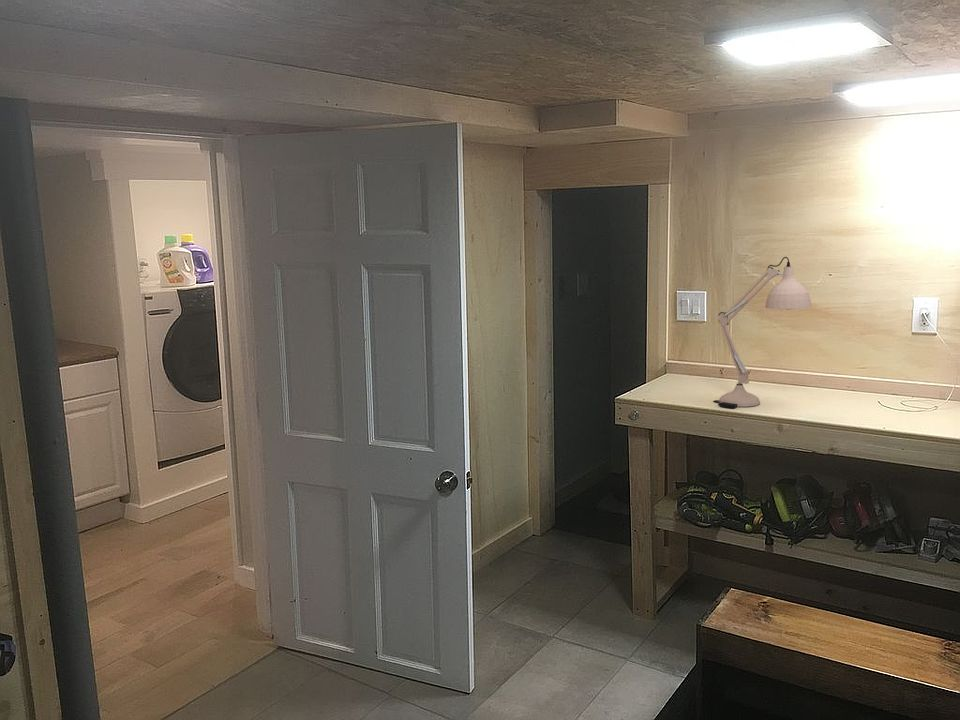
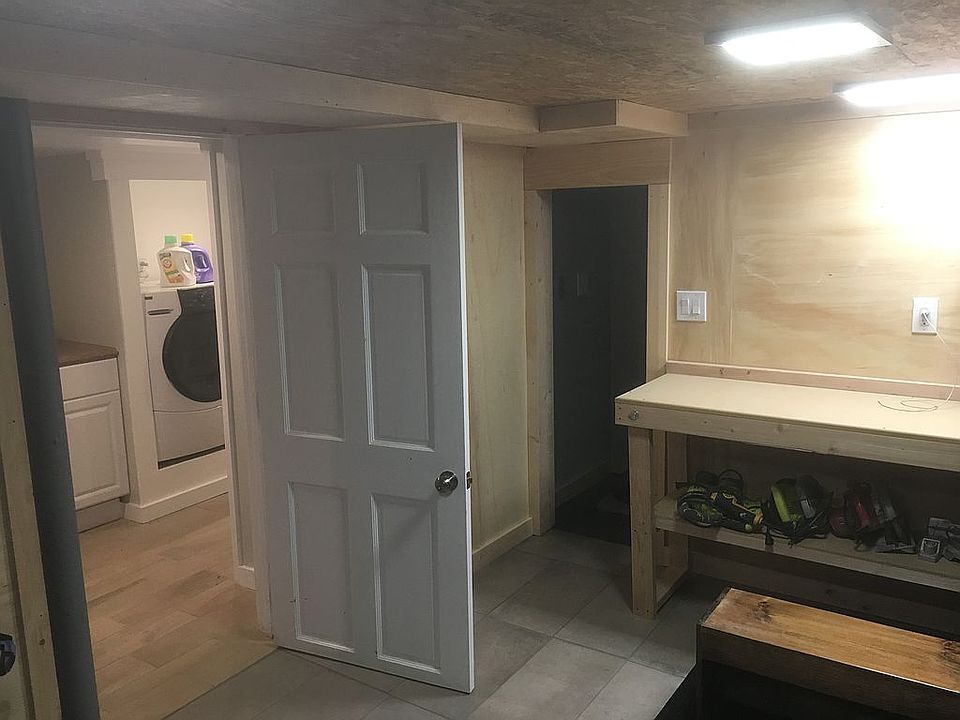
- desk lamp [713,256,813,409]
